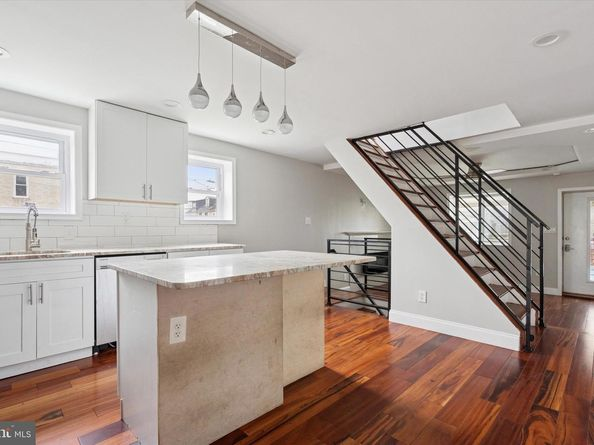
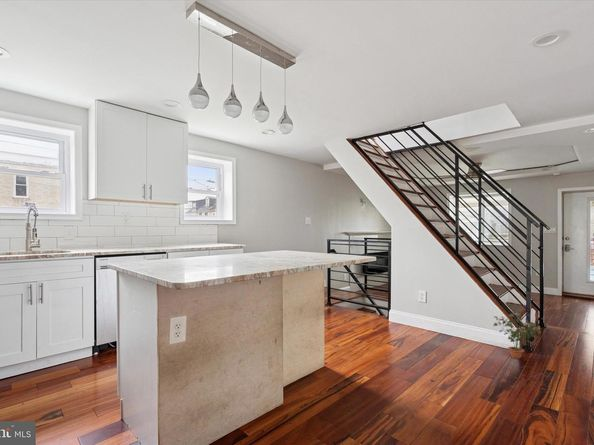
+ potted plant [492,311,542,360]
